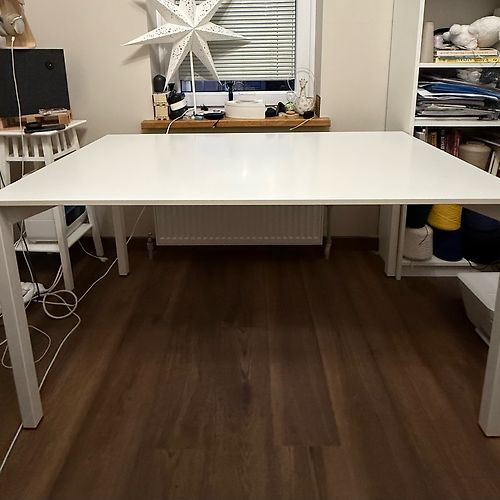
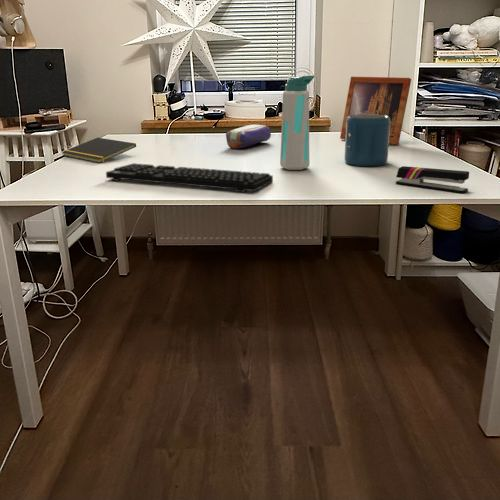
+ picture frame [339,76,412,146]
+ speaker [344,114,391,167]
+ notepad [61,137,137,164]
+ pencil case [225,124,272,150]
+ water bottle [279,75,315,171]
+ stapler [395,165,470,194]
+ keyboard [105,162,274,193]
